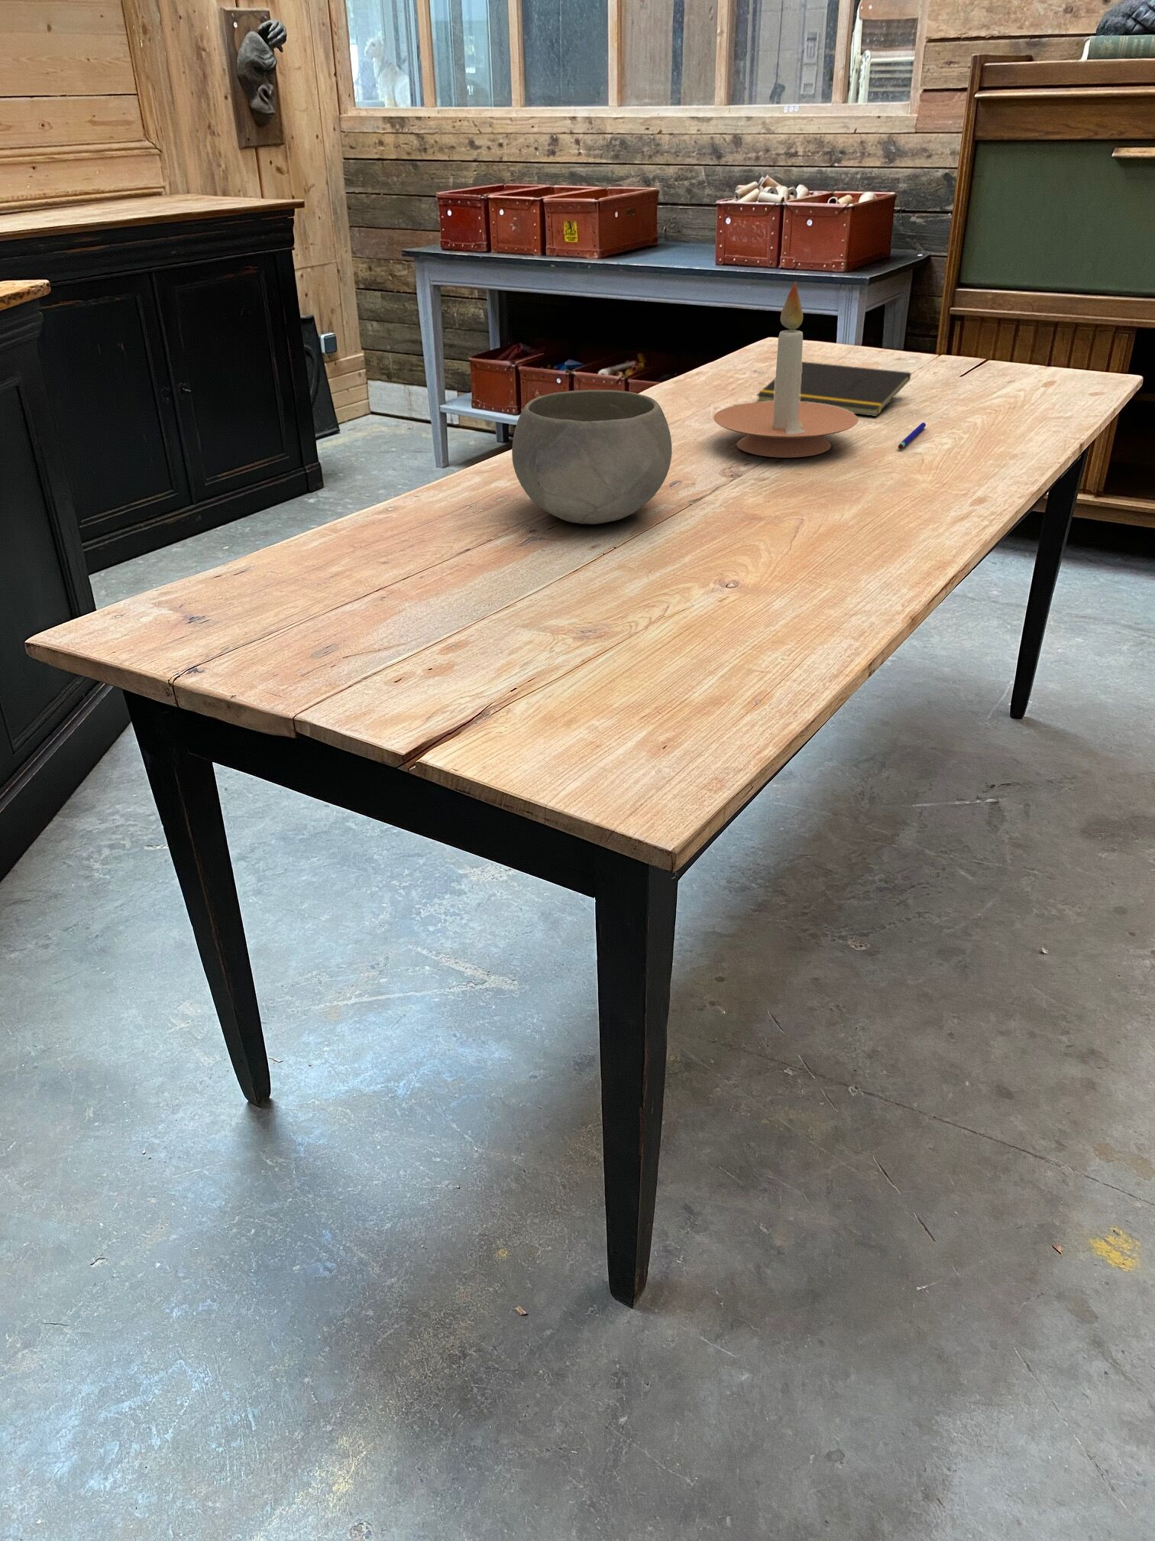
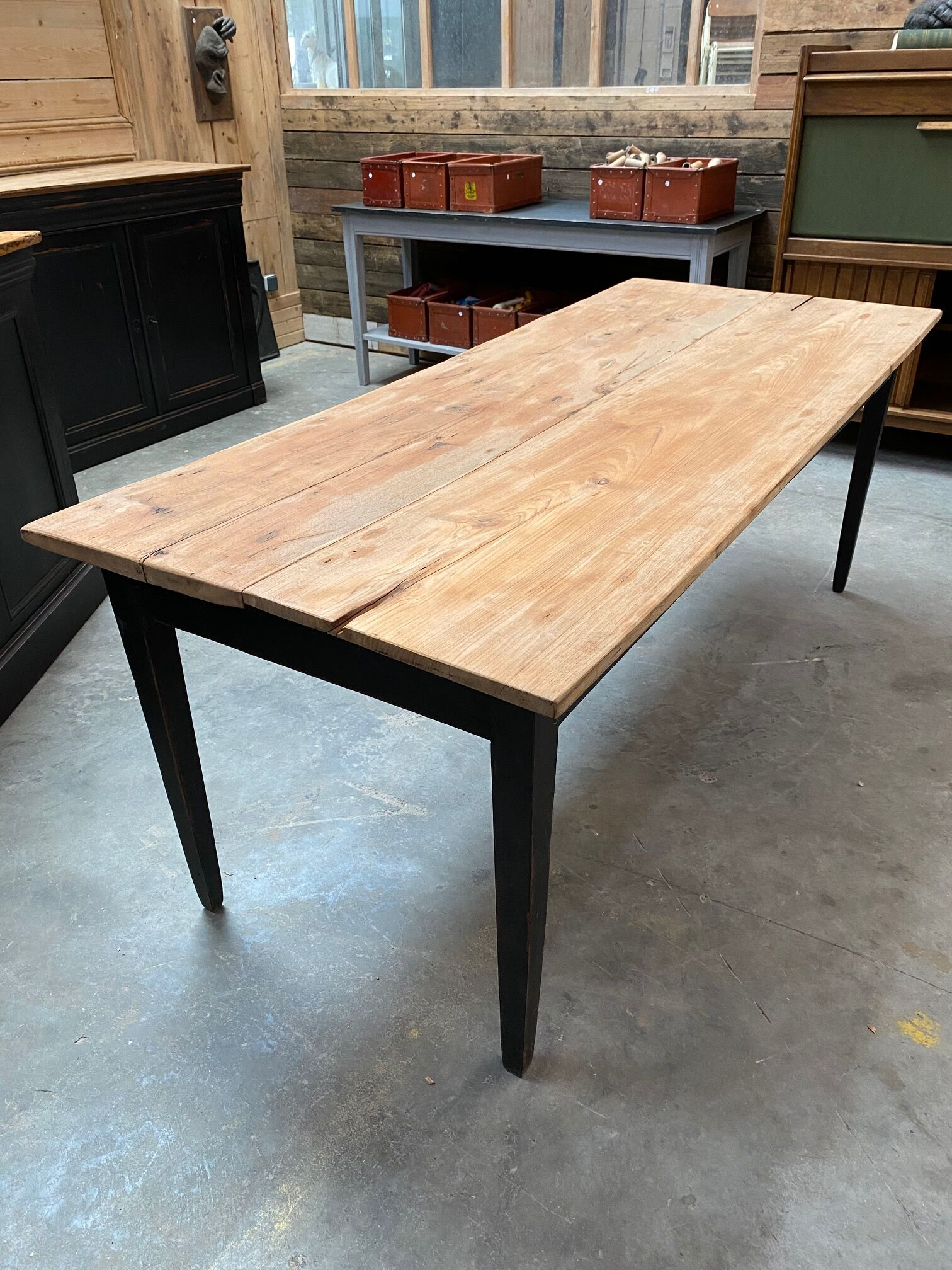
- notepad [756,360,912,417]
- bowl [511,389,672,525]
- pen [898,422,927,449]
- candle holder [712,280,859,457]
